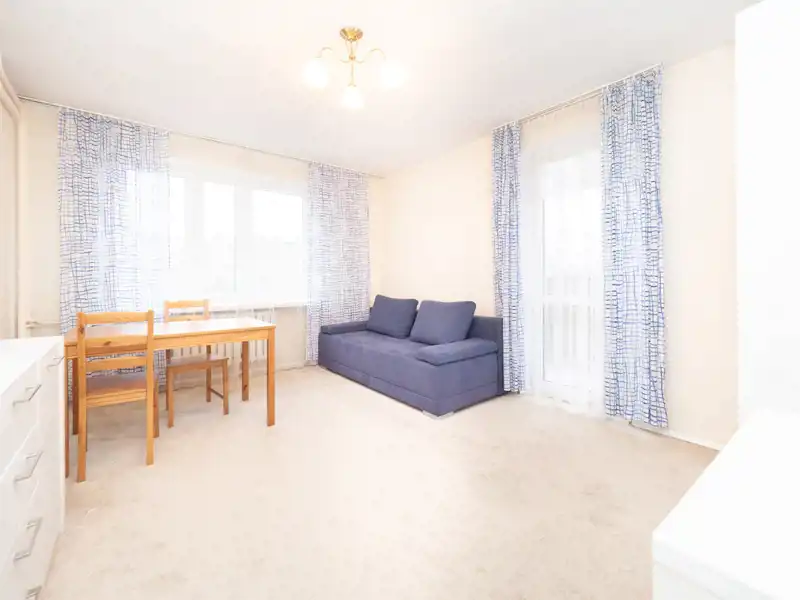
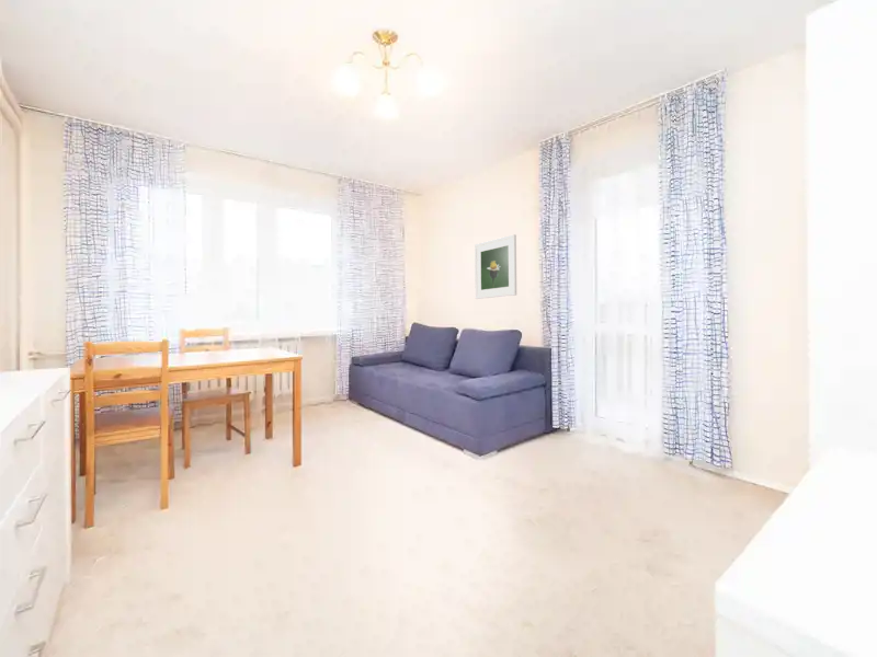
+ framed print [474,233,517,300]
